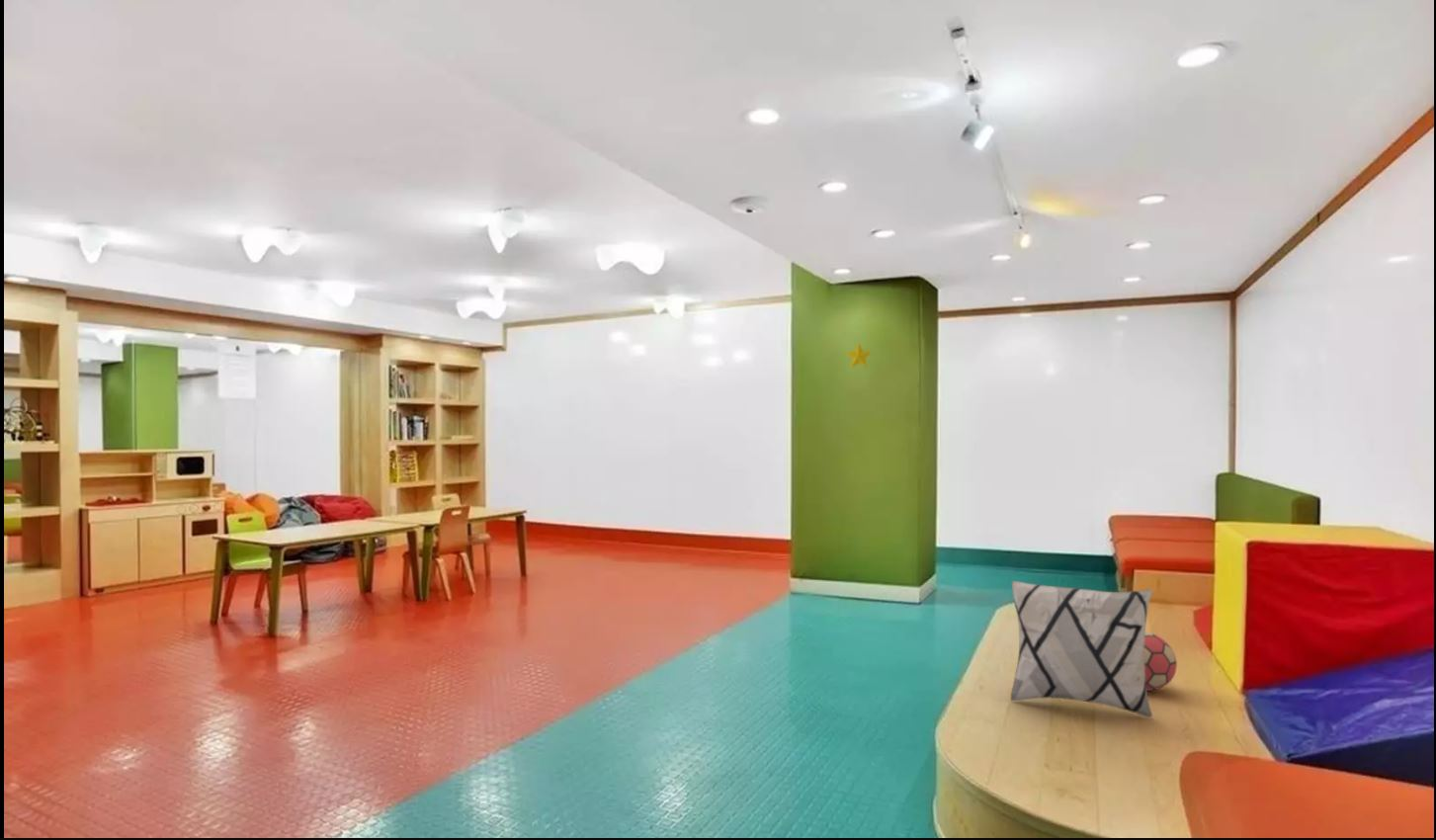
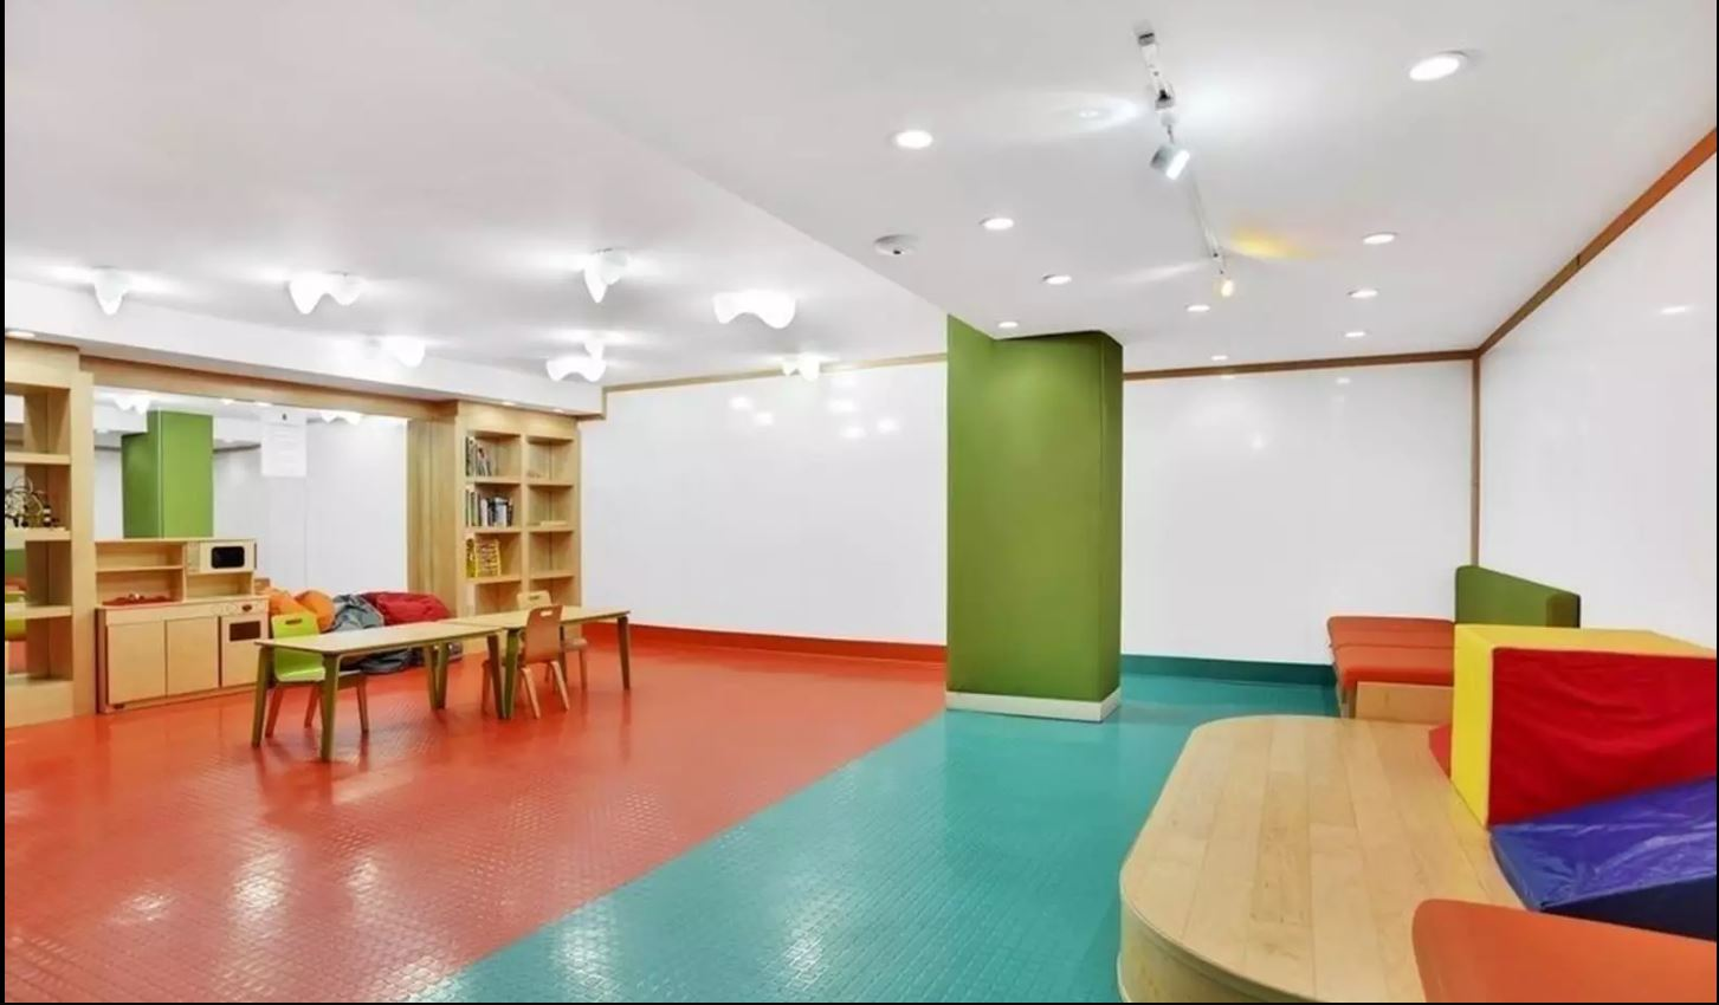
- decorative pillow [1010,580,1154,719]
- decorative star [845,342,873,369]
- toy ball [1143,630,1178,692]
